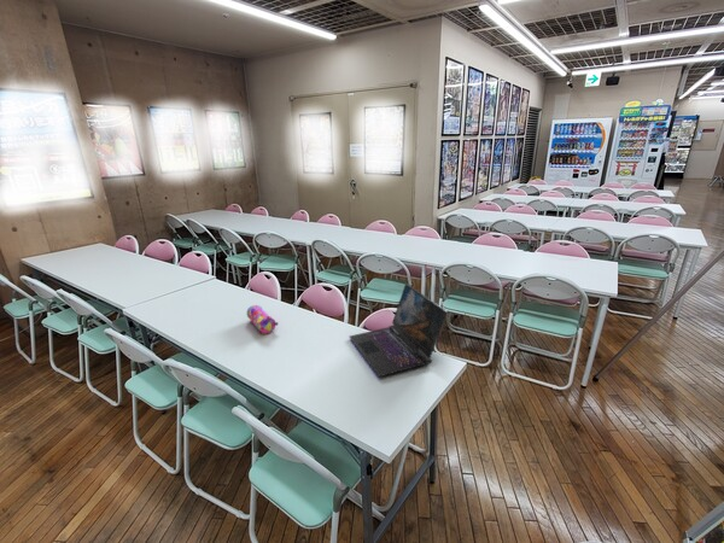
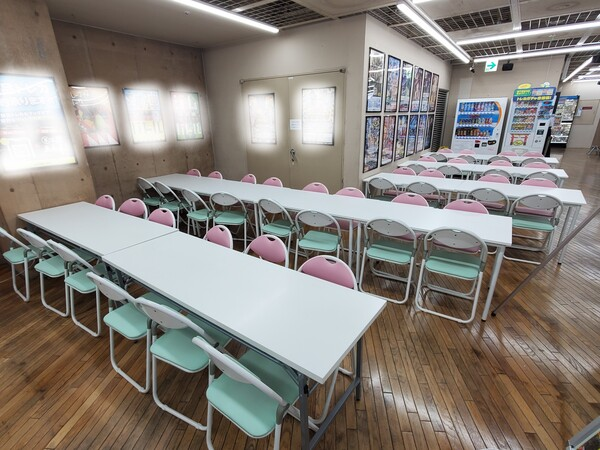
- pencil case [246,304,279,335]
- laptop [349,282,449,378]
